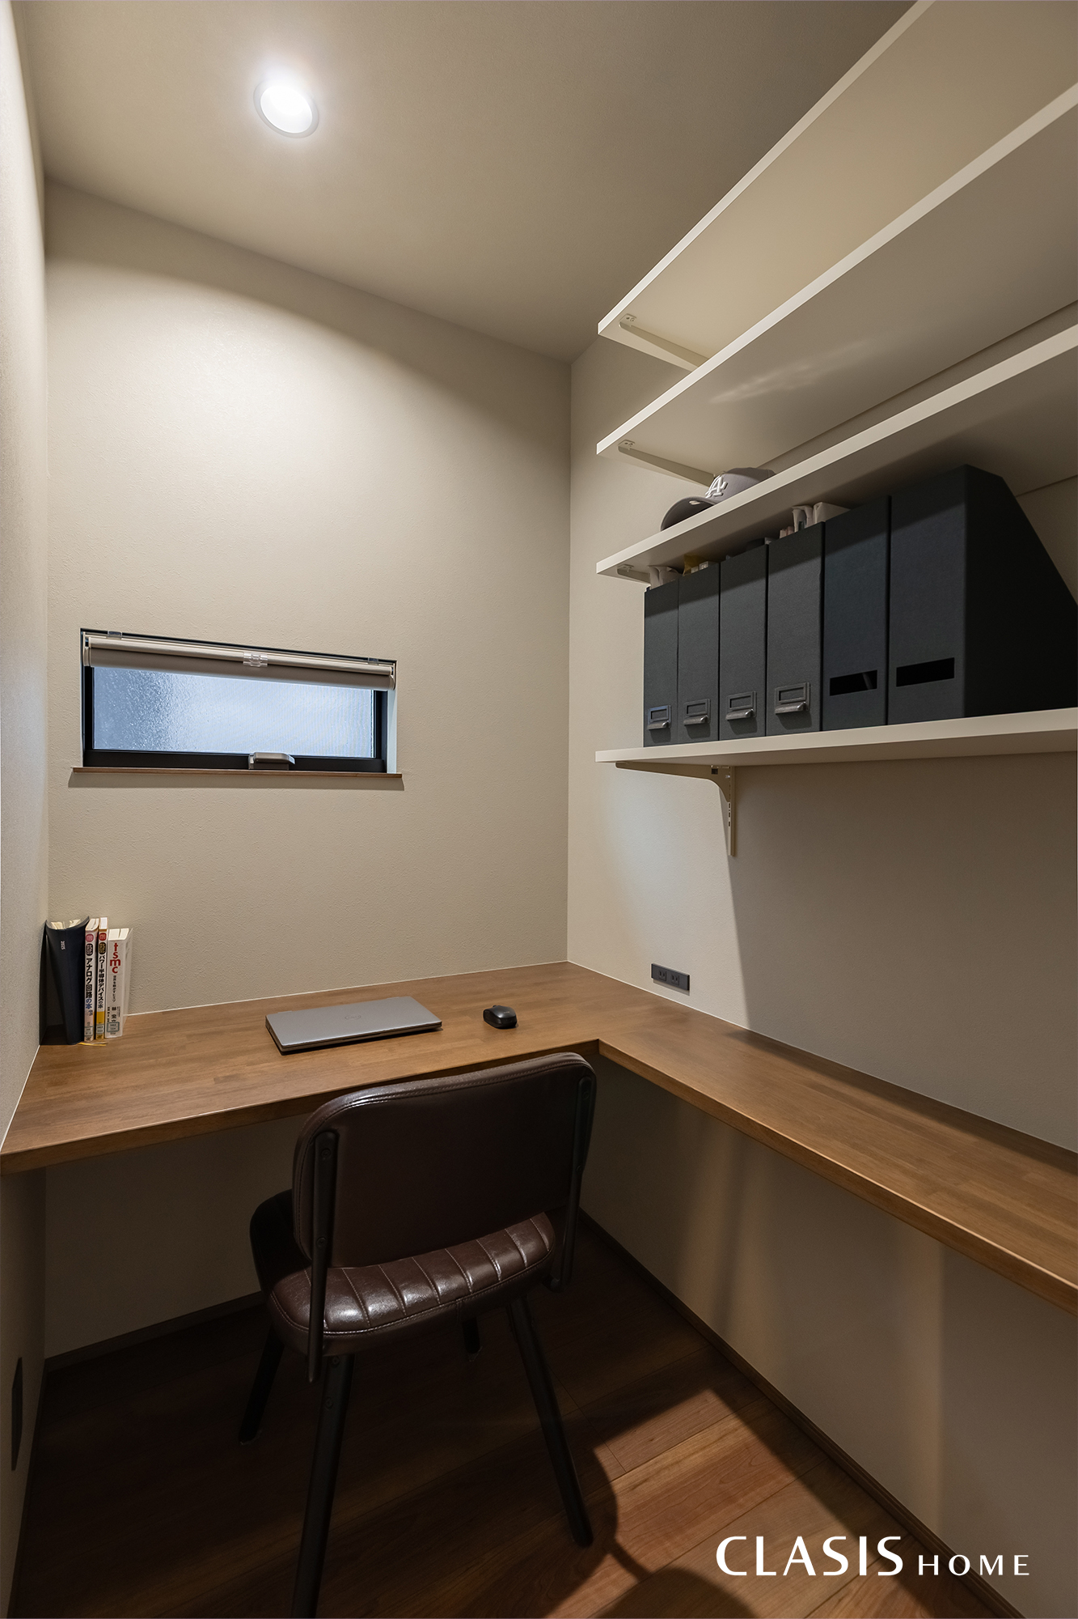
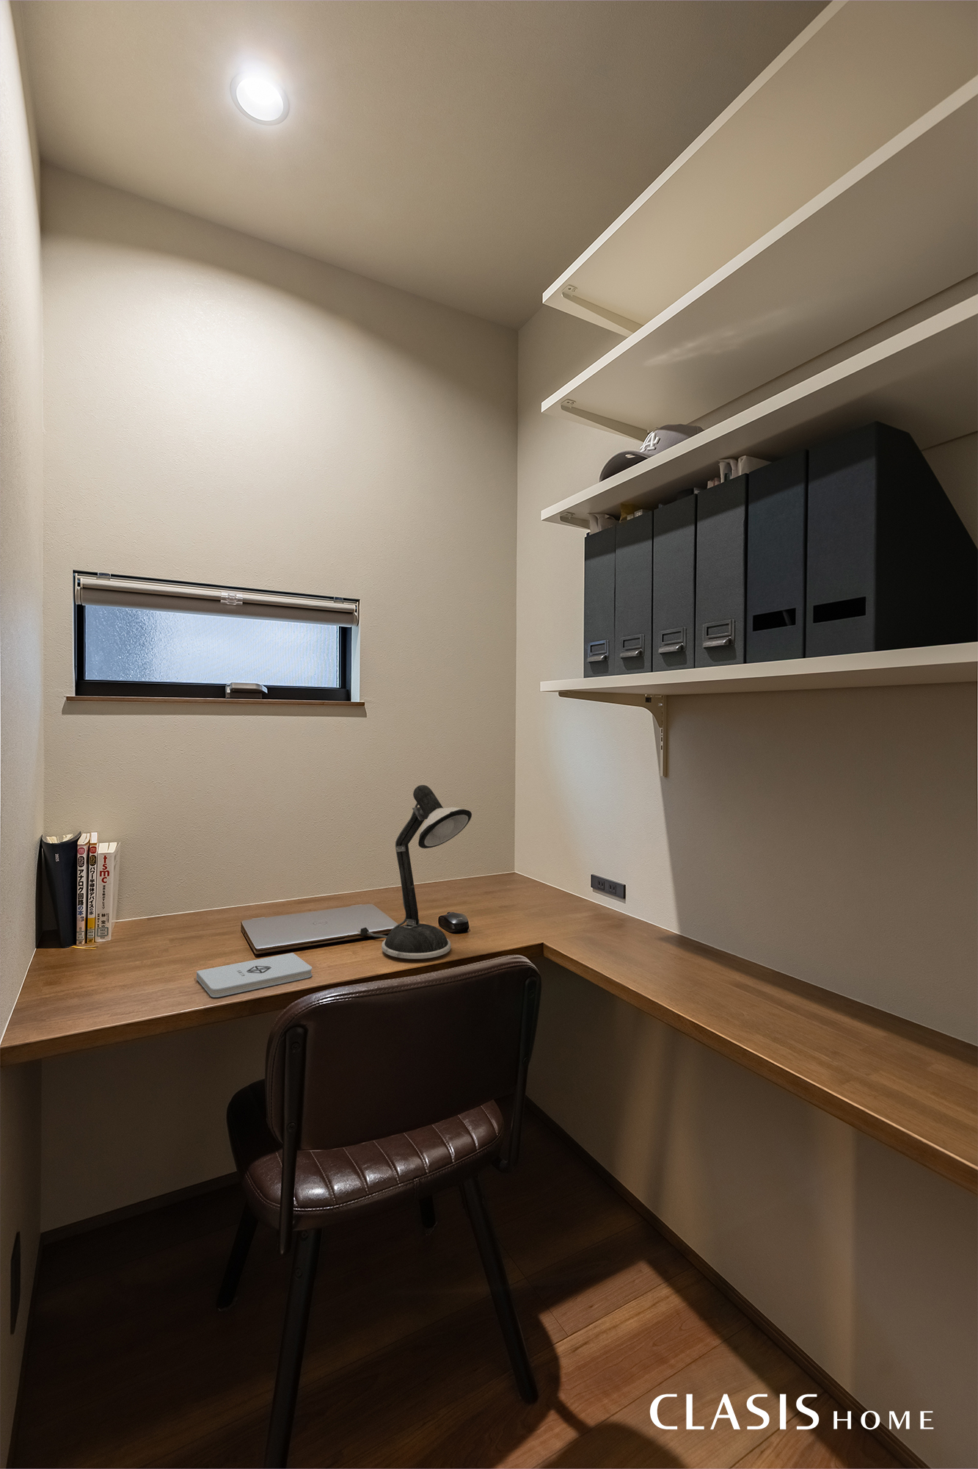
+ notepad [195,952,312,998]
+ desk lamp [357,784,473,959]
